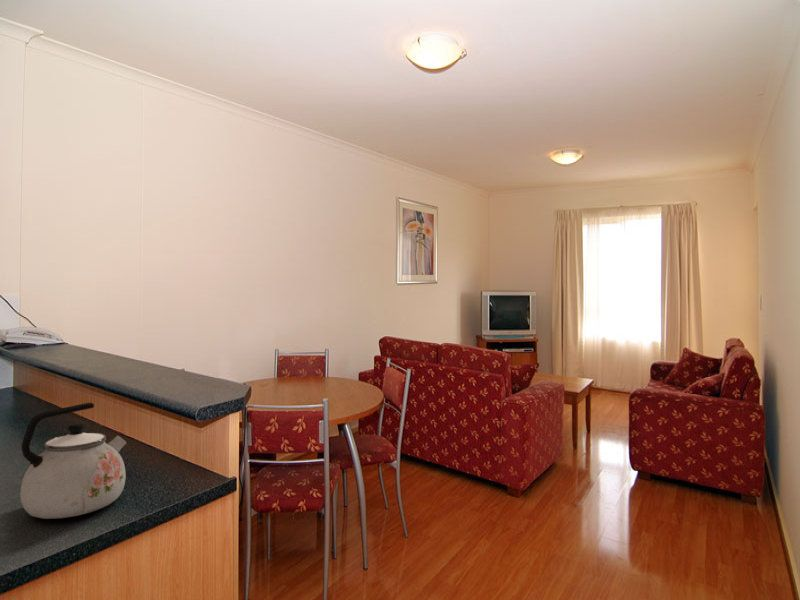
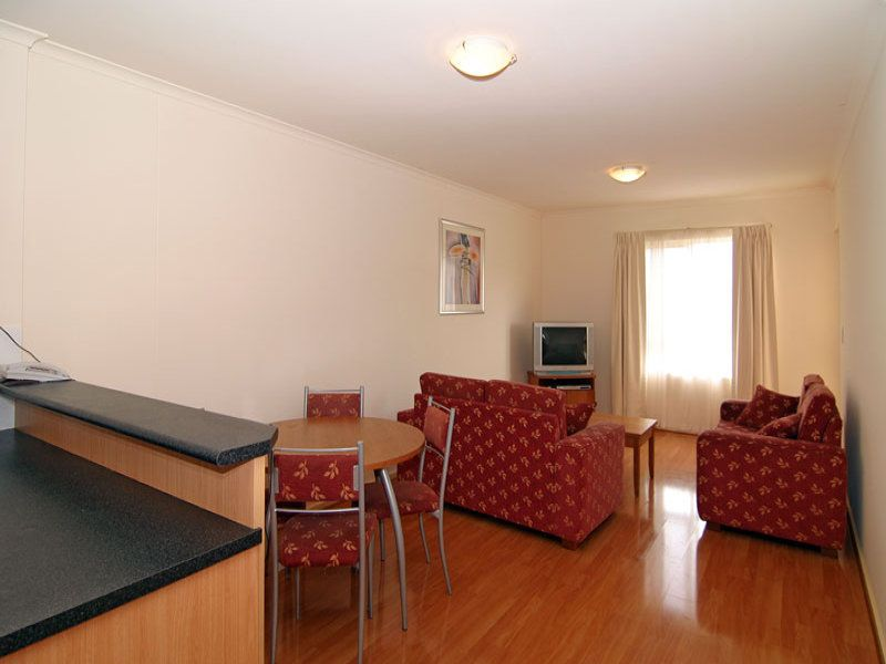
- kettle [19,402,127,520]
